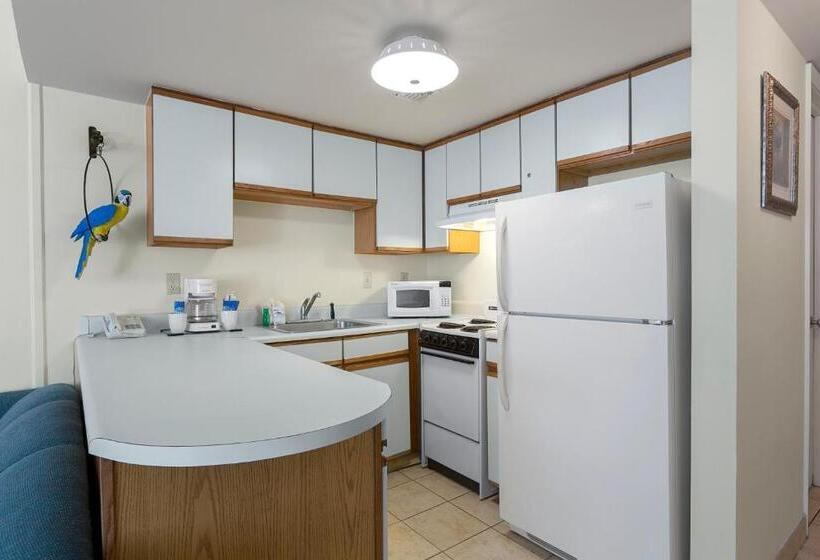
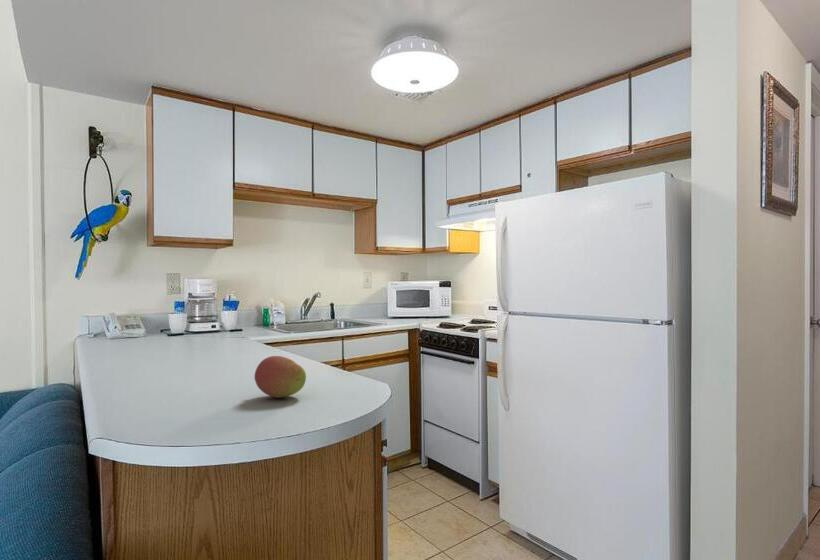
+ fruit [253,355,307,399]
